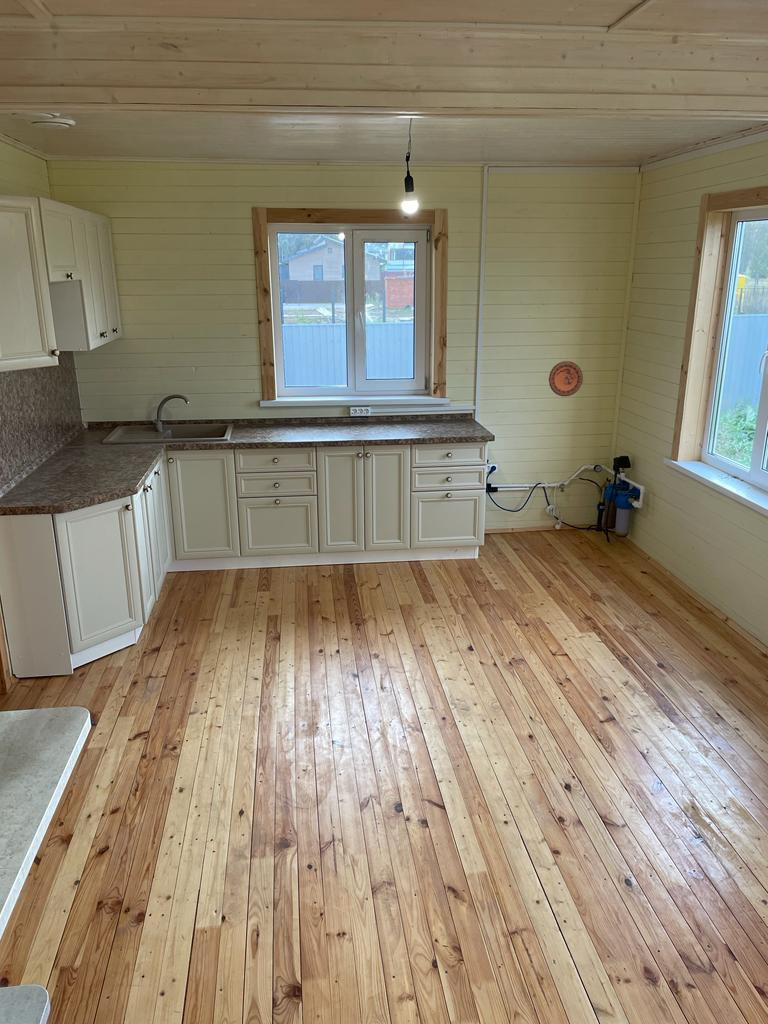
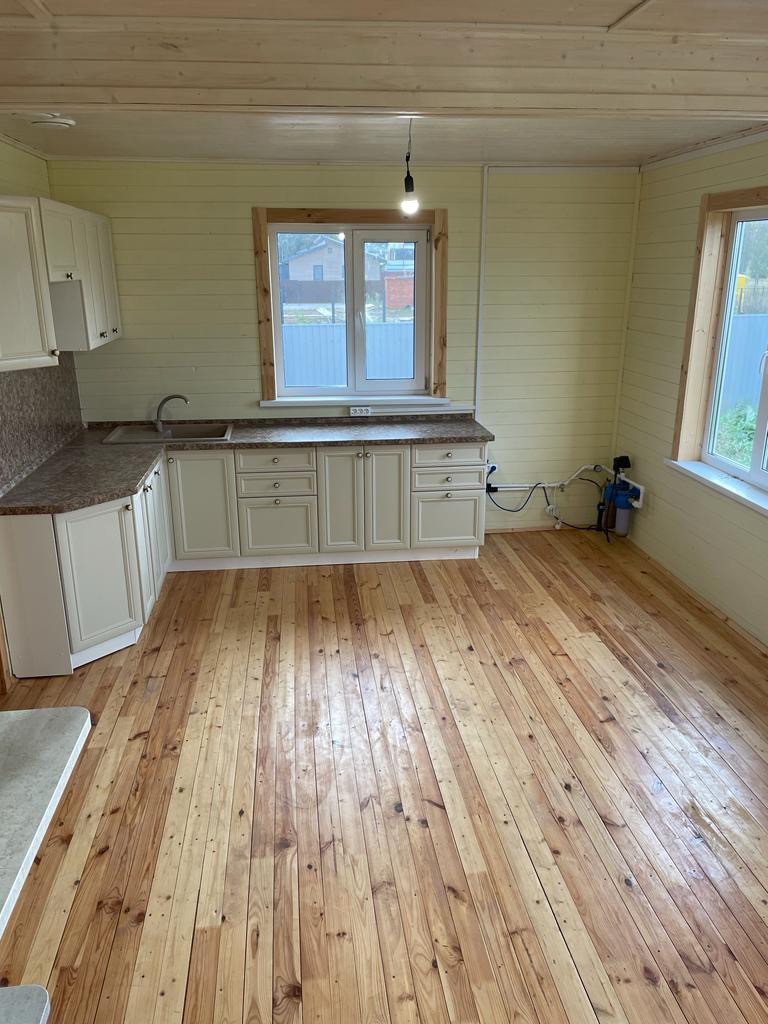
- decorative plate [548,360,584,397]
